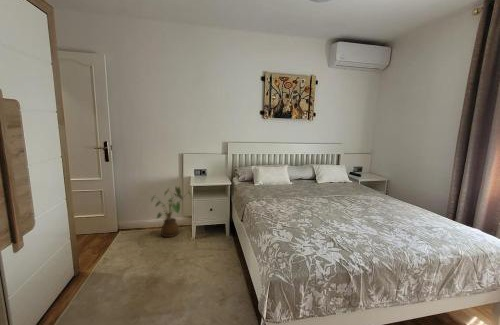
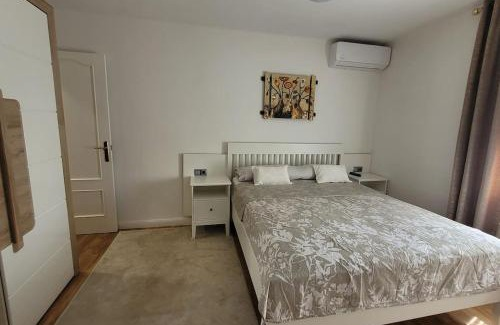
- house plant [150,185,193,238]
